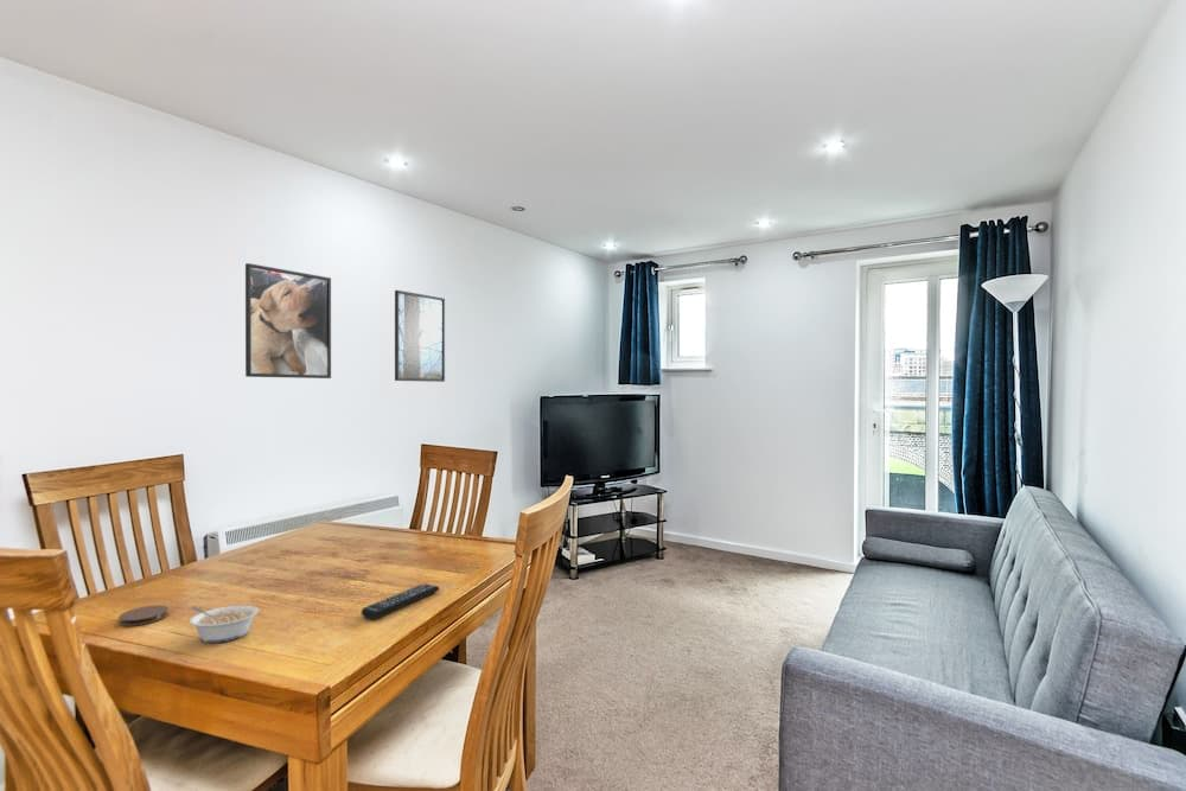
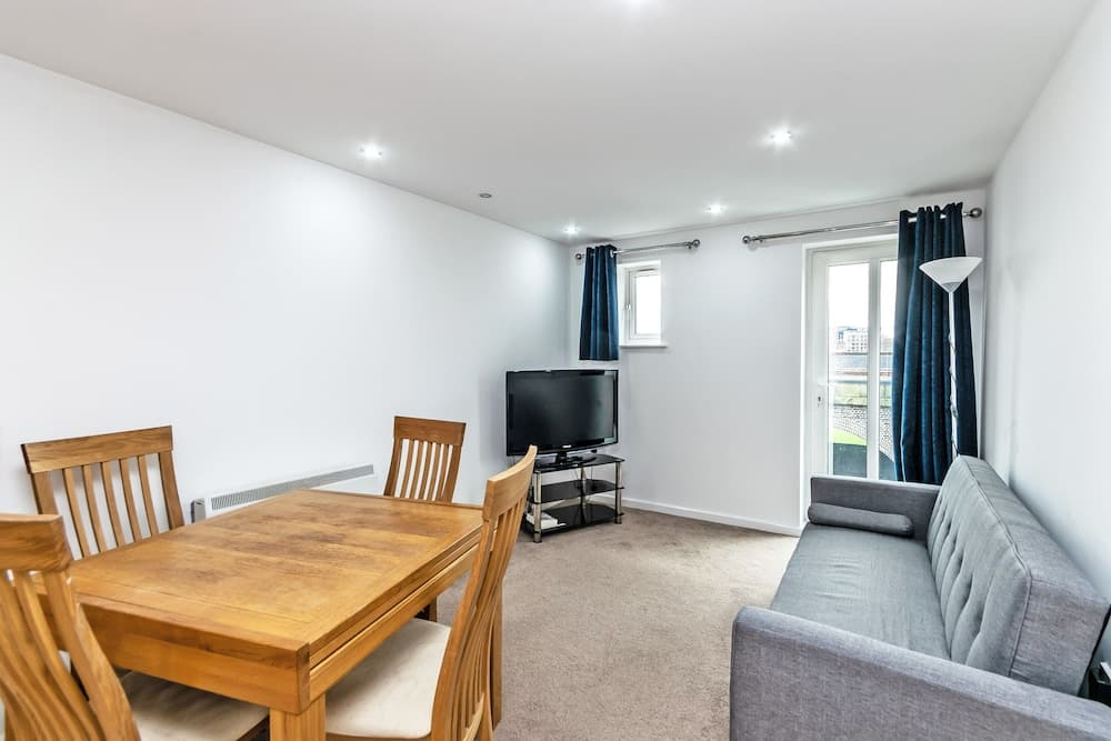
- legume [189,604,260,644]
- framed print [394,289,446,383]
- remote control [361,582,441,620]
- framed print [244,262,332,379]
- coaster [117,604,170,627]
